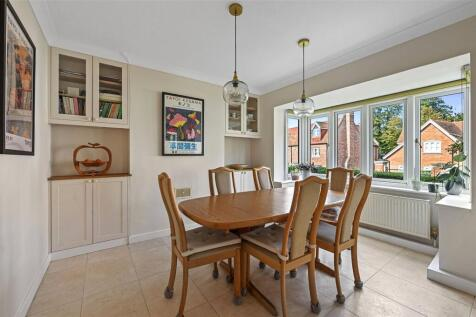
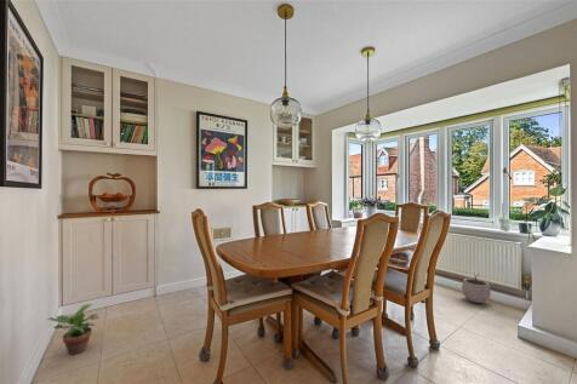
+ plant pot [461,271,492,304]
+ potted plant [46,303,101,356]
